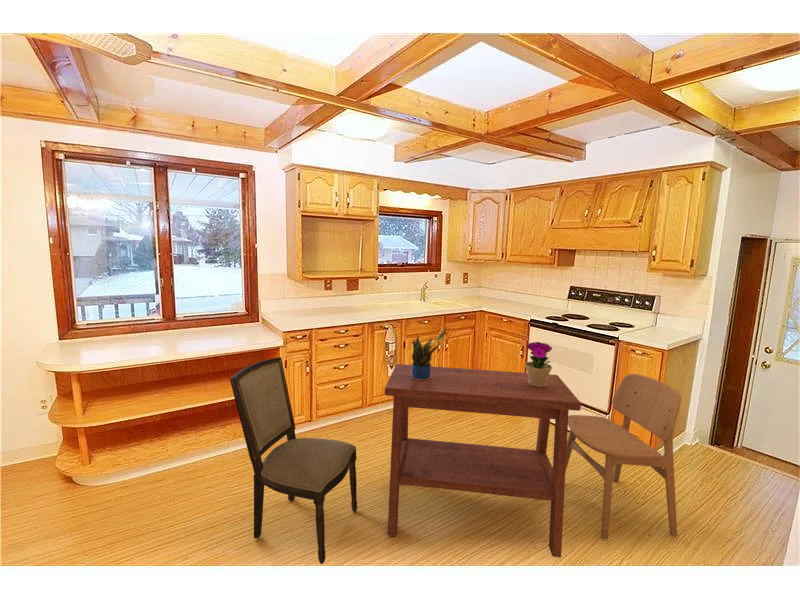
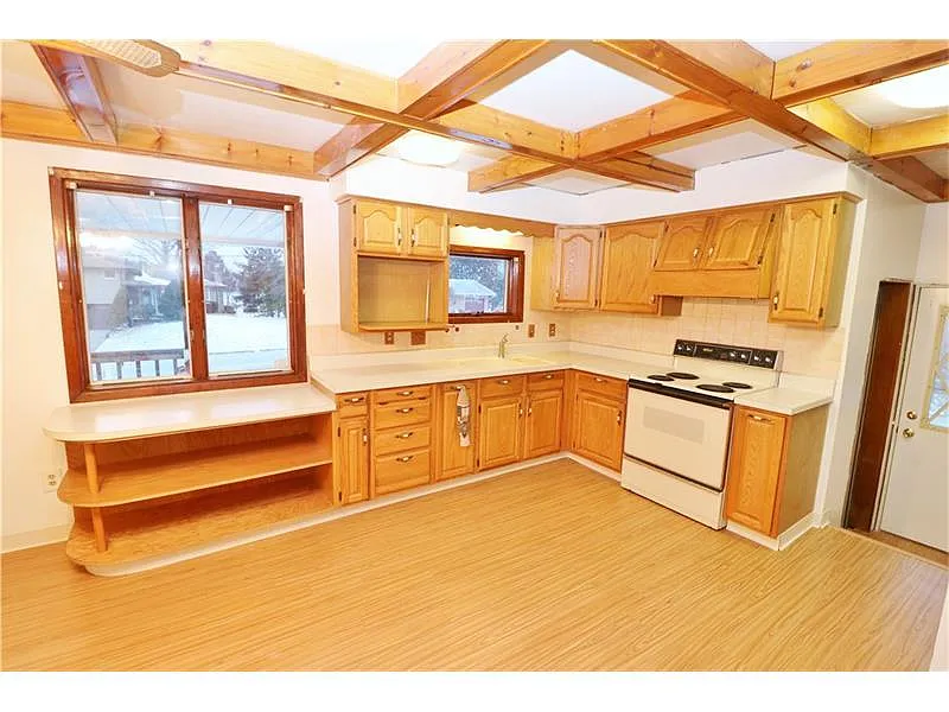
- side table [383,363,582,558]
- potted plant [410,327,448,380]
- dining chair [565,373,682,540]
- dining chair [229,356,358,565]
- flower pot [524,341,553,387]
